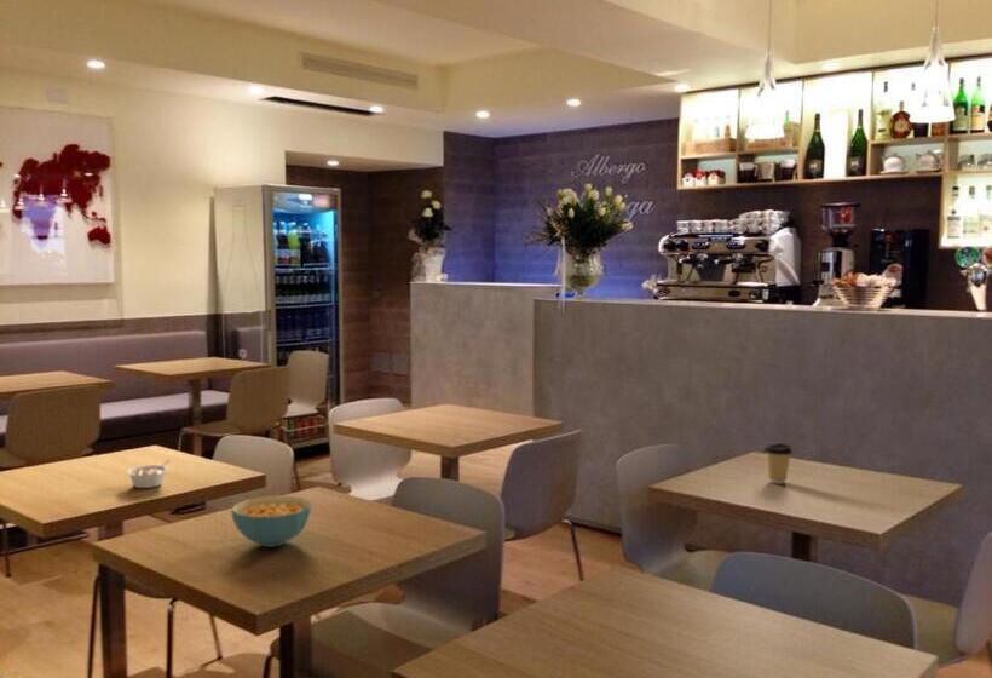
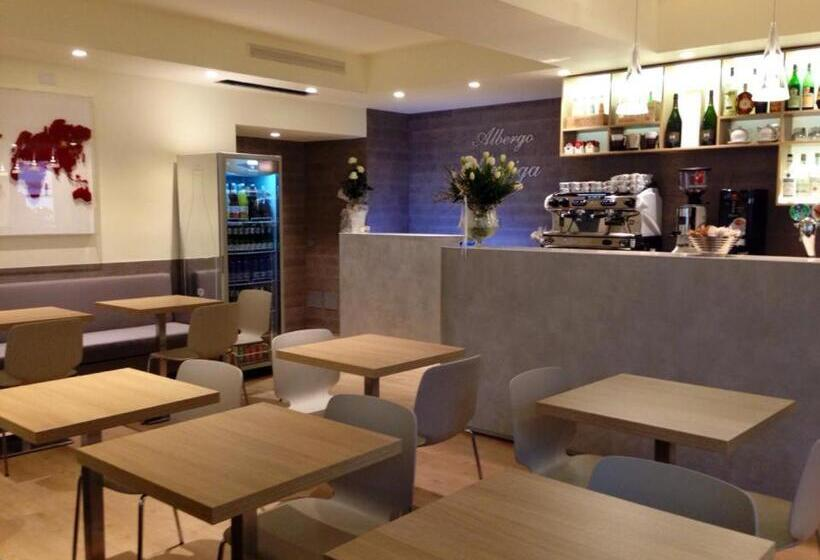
- legume [126,459,171,489]
- cereal bowl [230,494,313,548]
- coffee cup [762,442,794,484]
